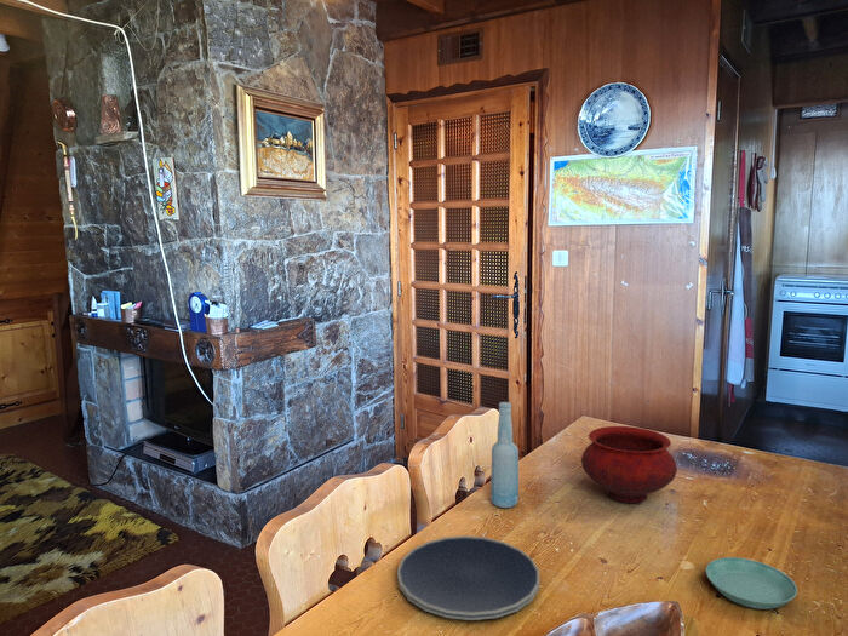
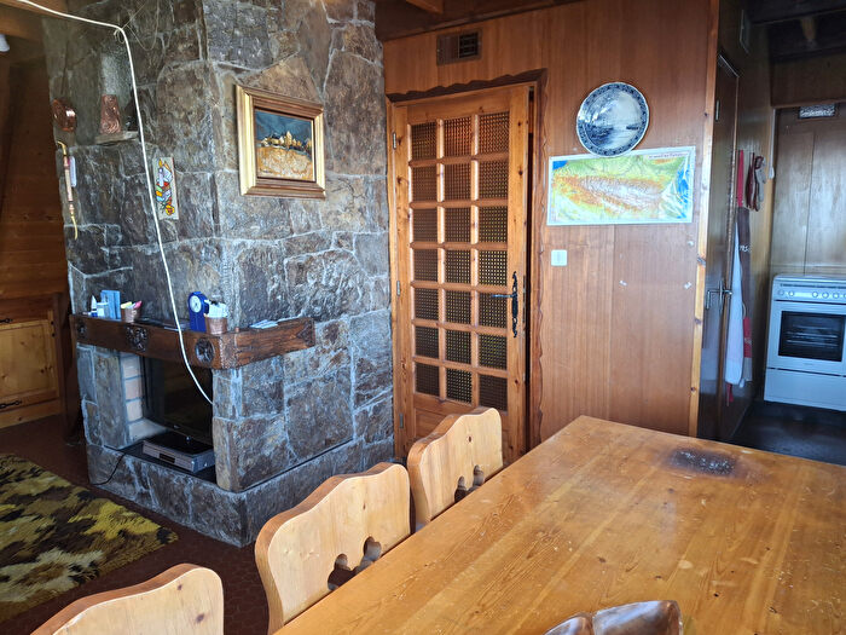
- bowl [580,425,678,504]
- bottle [489,401,520,509]
- saucer [705,556,798,611]
- plate [396,534,540,621]
